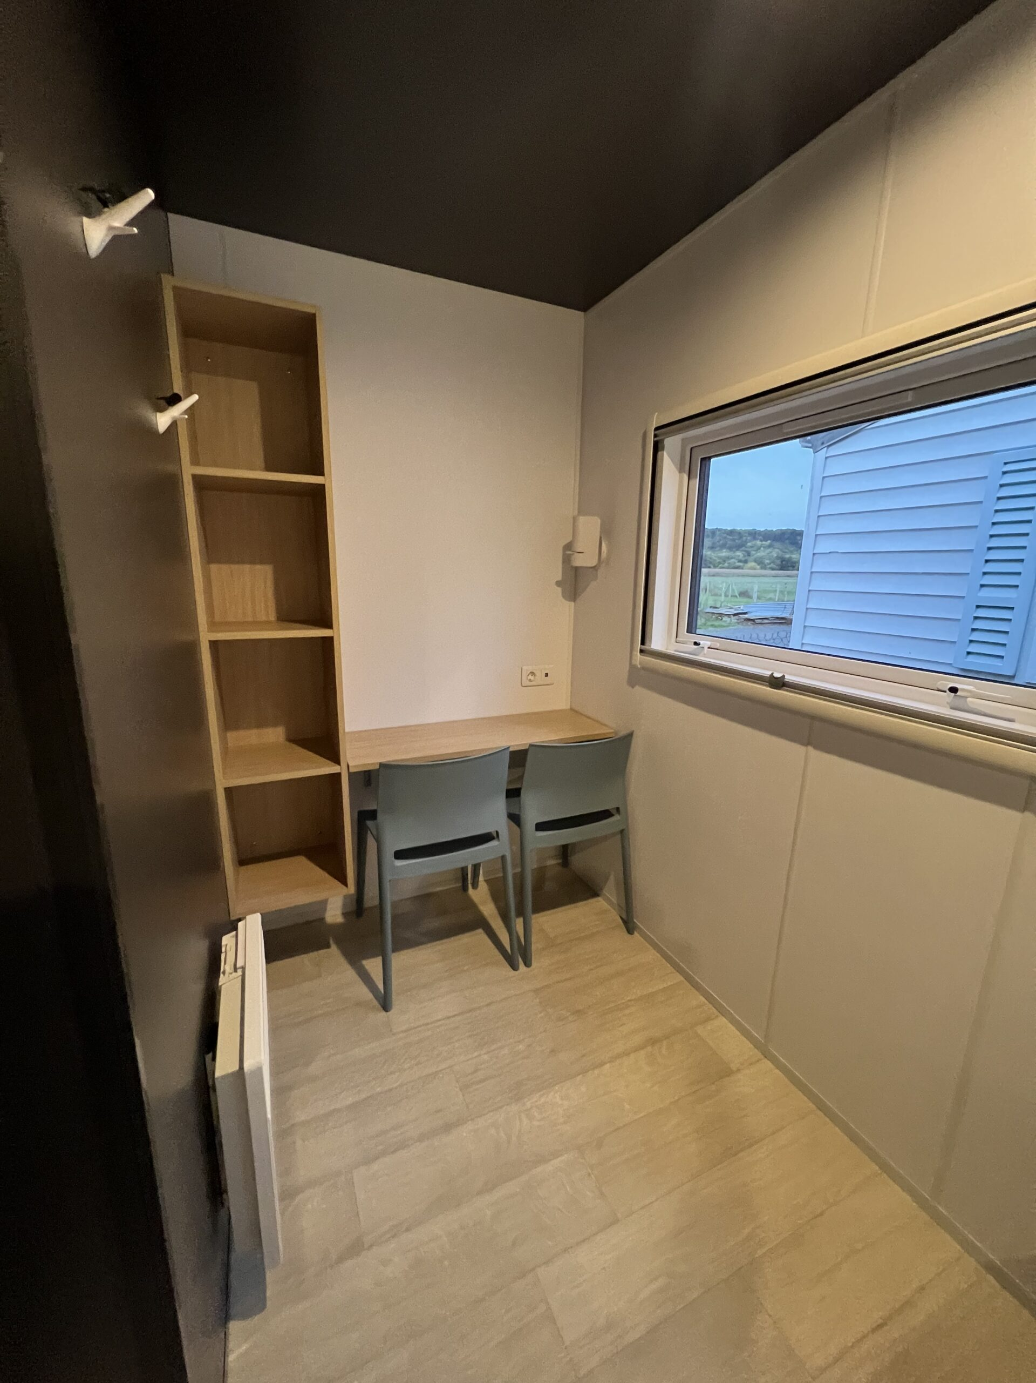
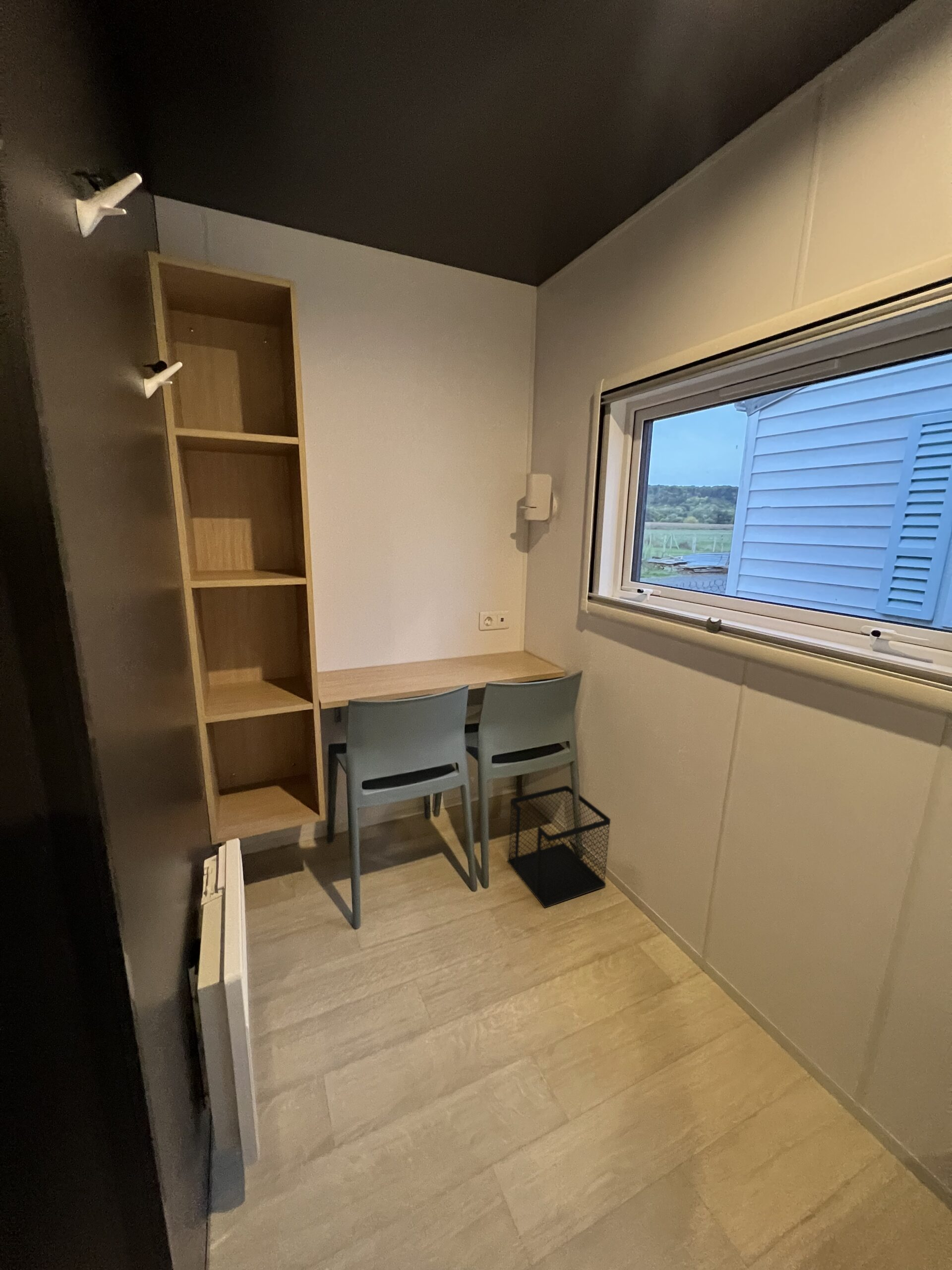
+ wastebasket [507,785,611,909]
